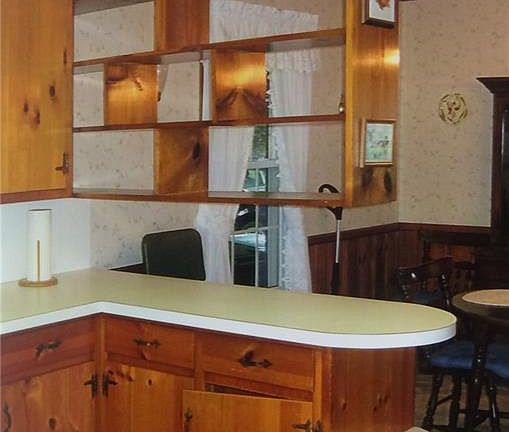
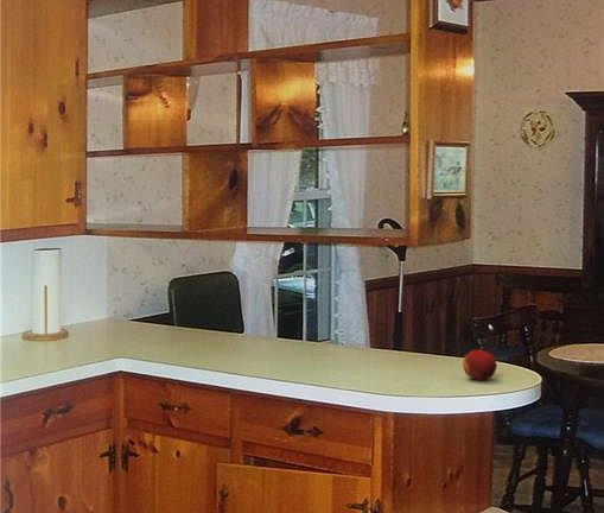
+ fruit [462,349,498,381]
